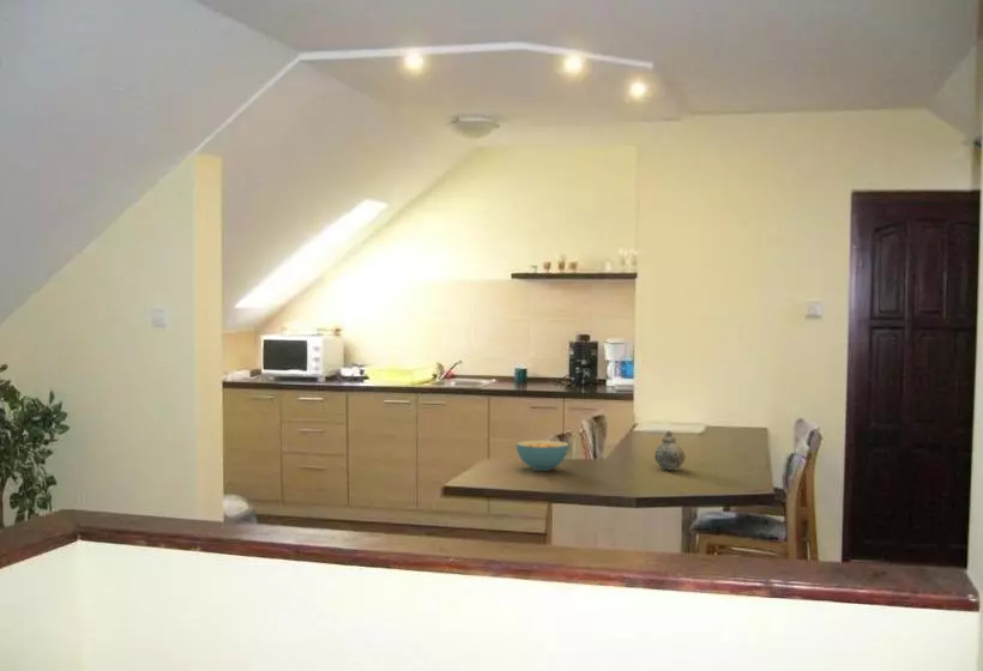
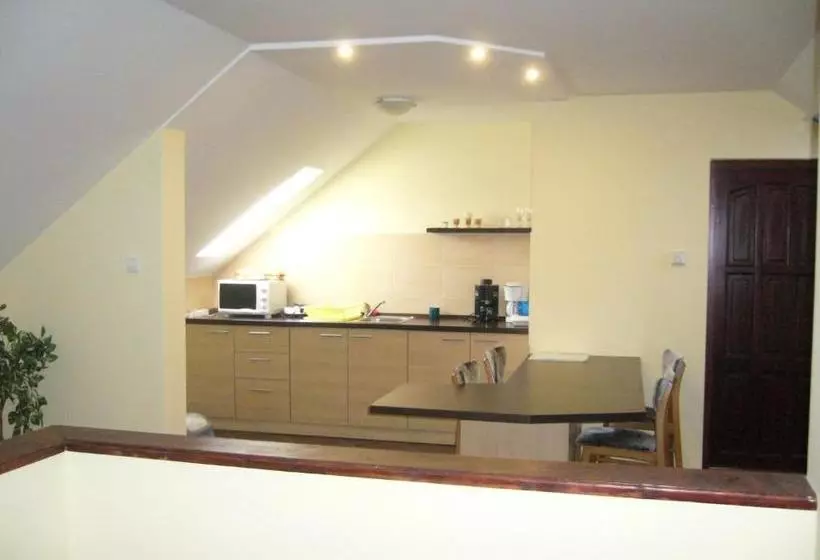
- cereal bowl [515,440,569,472]
- teapot [653,429,687,472]
